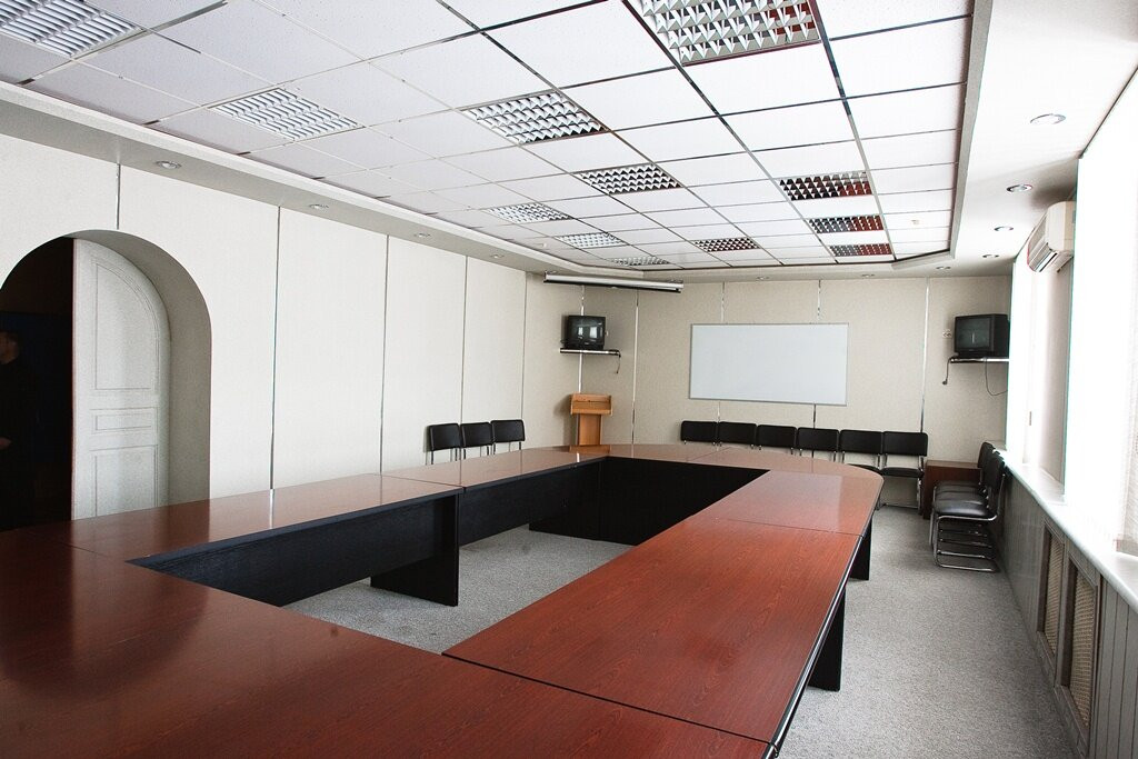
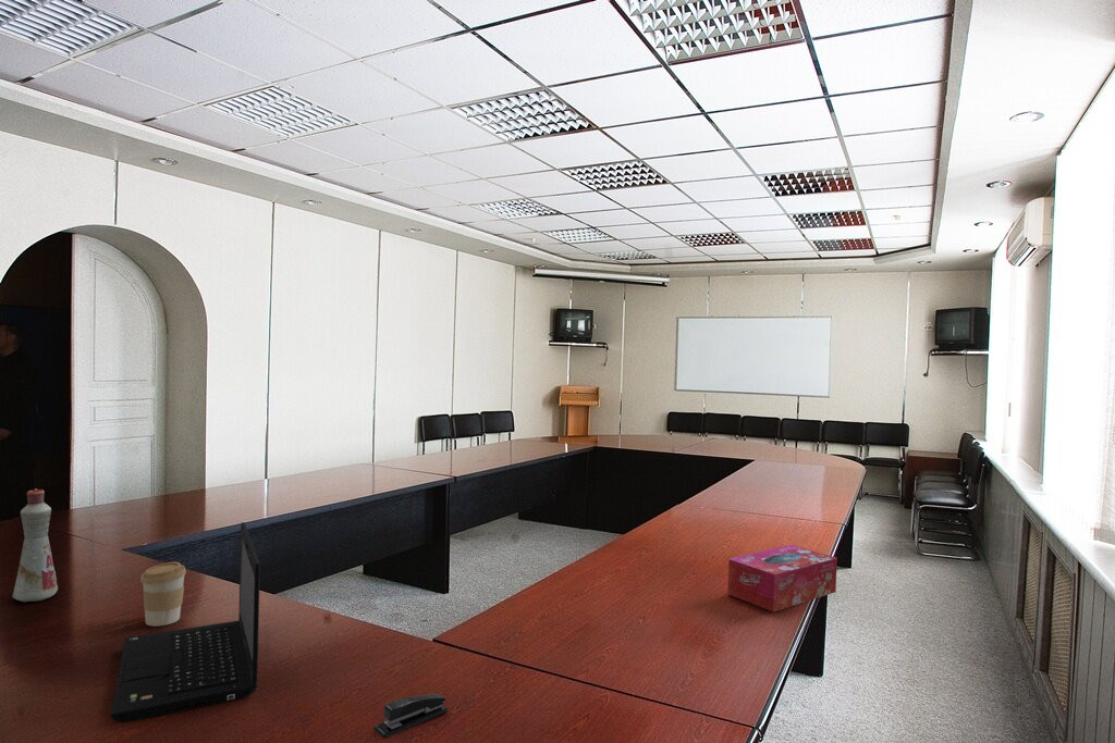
+ coffee cup [139,561,187,628]
+ laptop [110,521,261,723]
+ stapler [372,693,449,740]
+ bottle [12,487,59,603]
+ tissue box [726,544,838,612]
